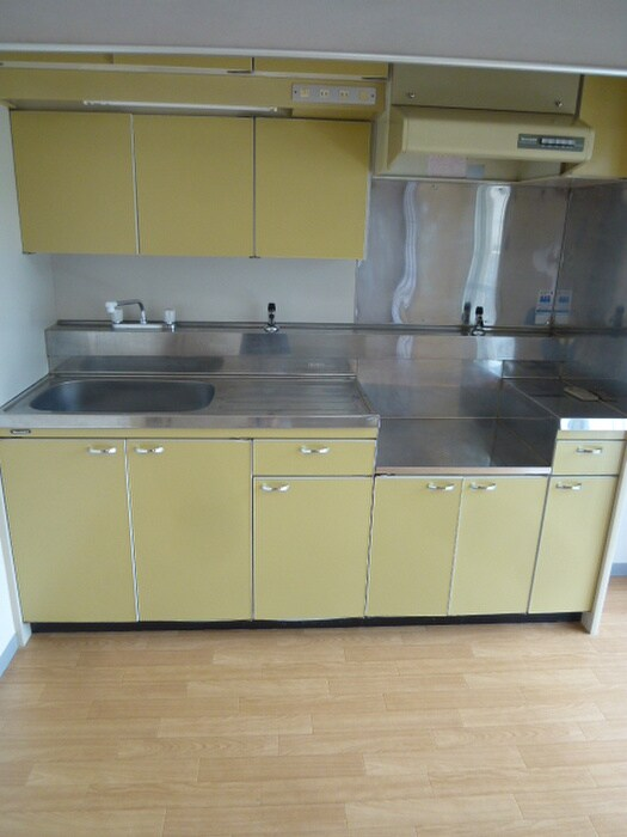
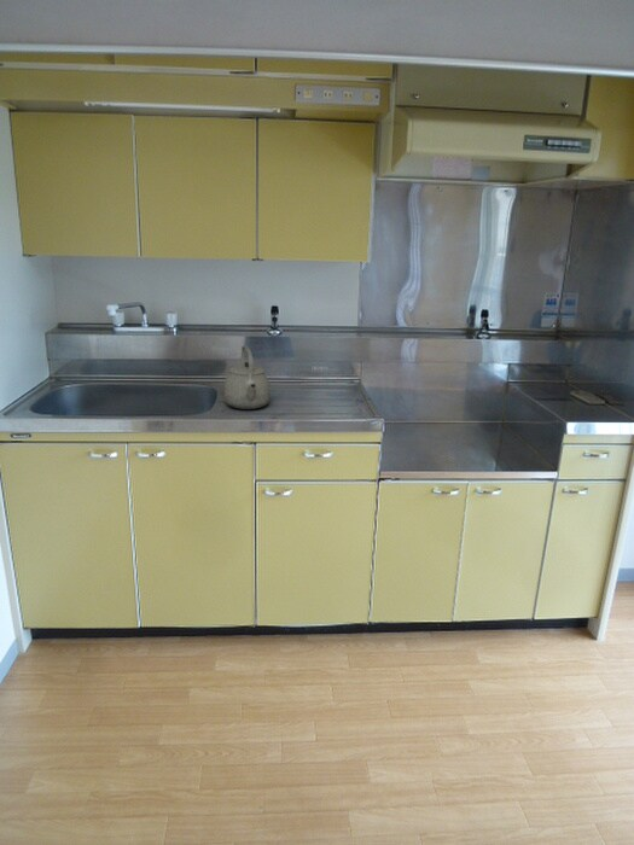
+ tea kettle [223,345,271,410]
